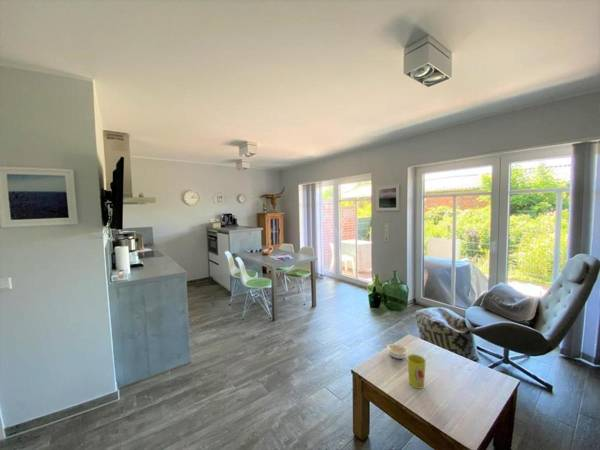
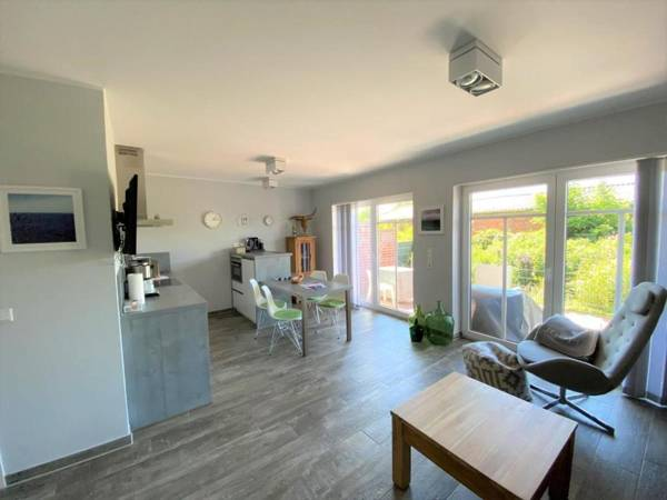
- legume [385,340,409,360]
- cup [406,353,427,390]
